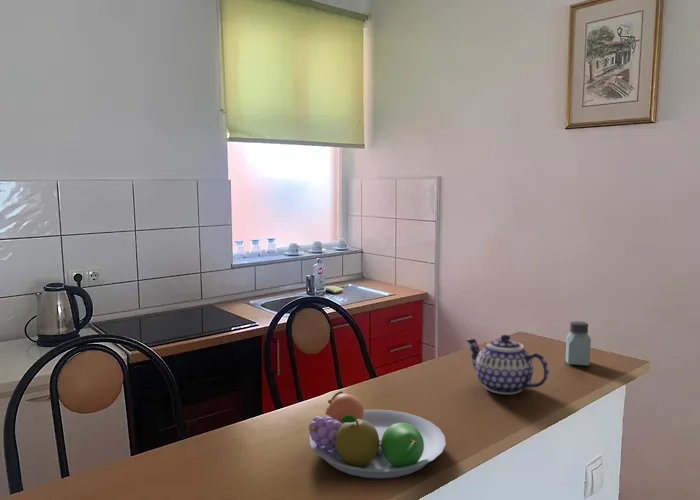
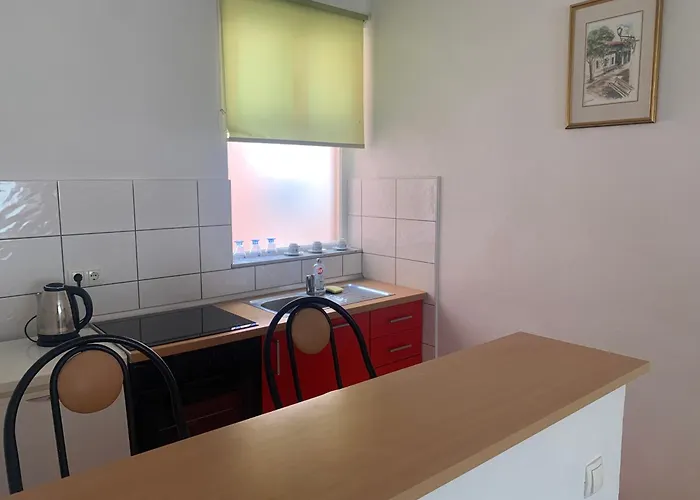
- saltshaker [565,320,592,367]
- teapot [464,334,550,395]
- fruit bowl [308,390,447,479]
